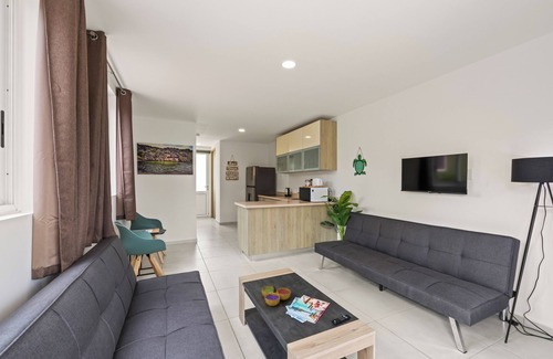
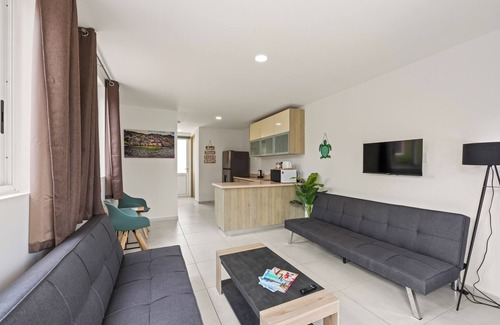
- decorative bowl [261,285,292,307]
